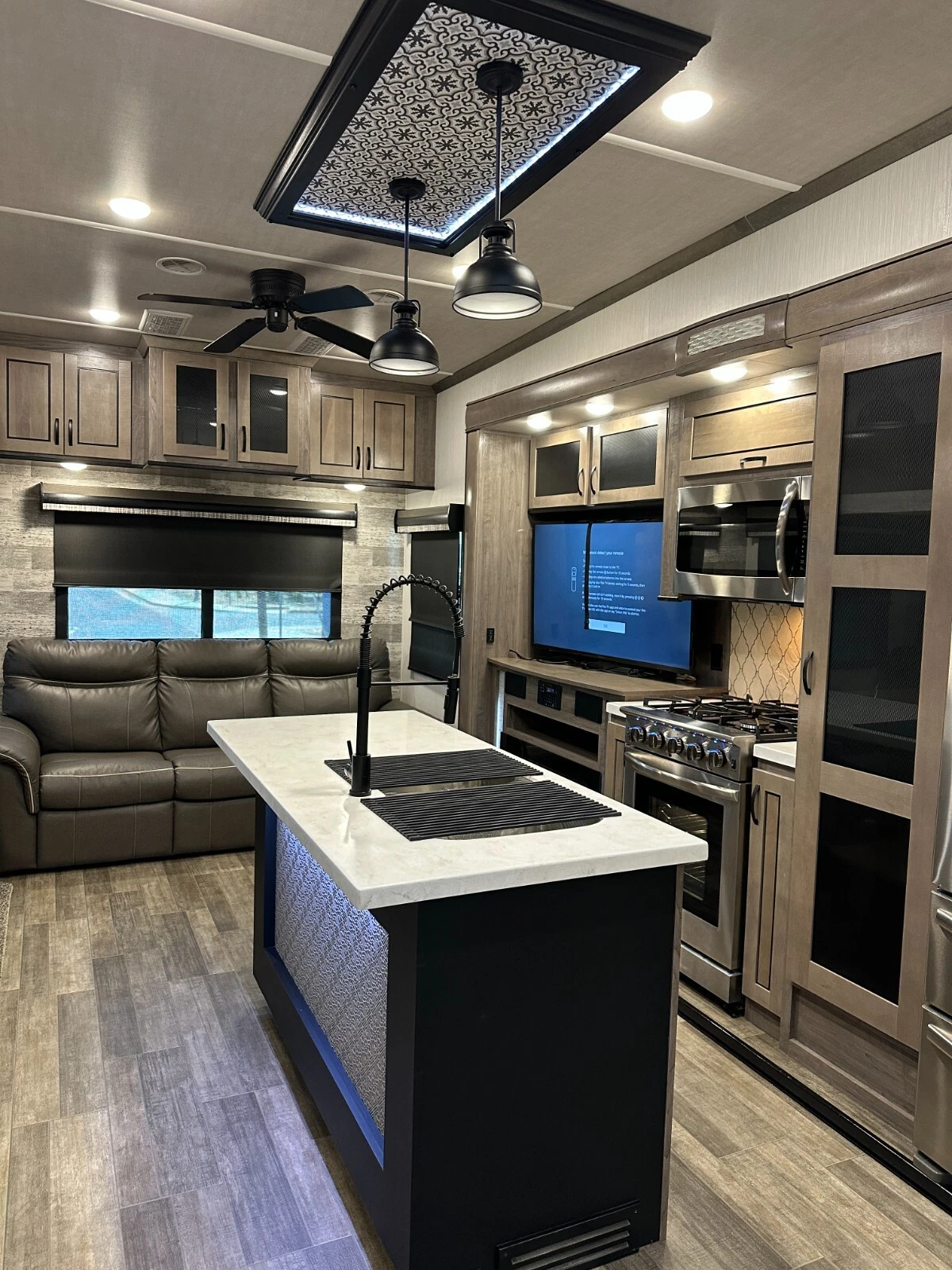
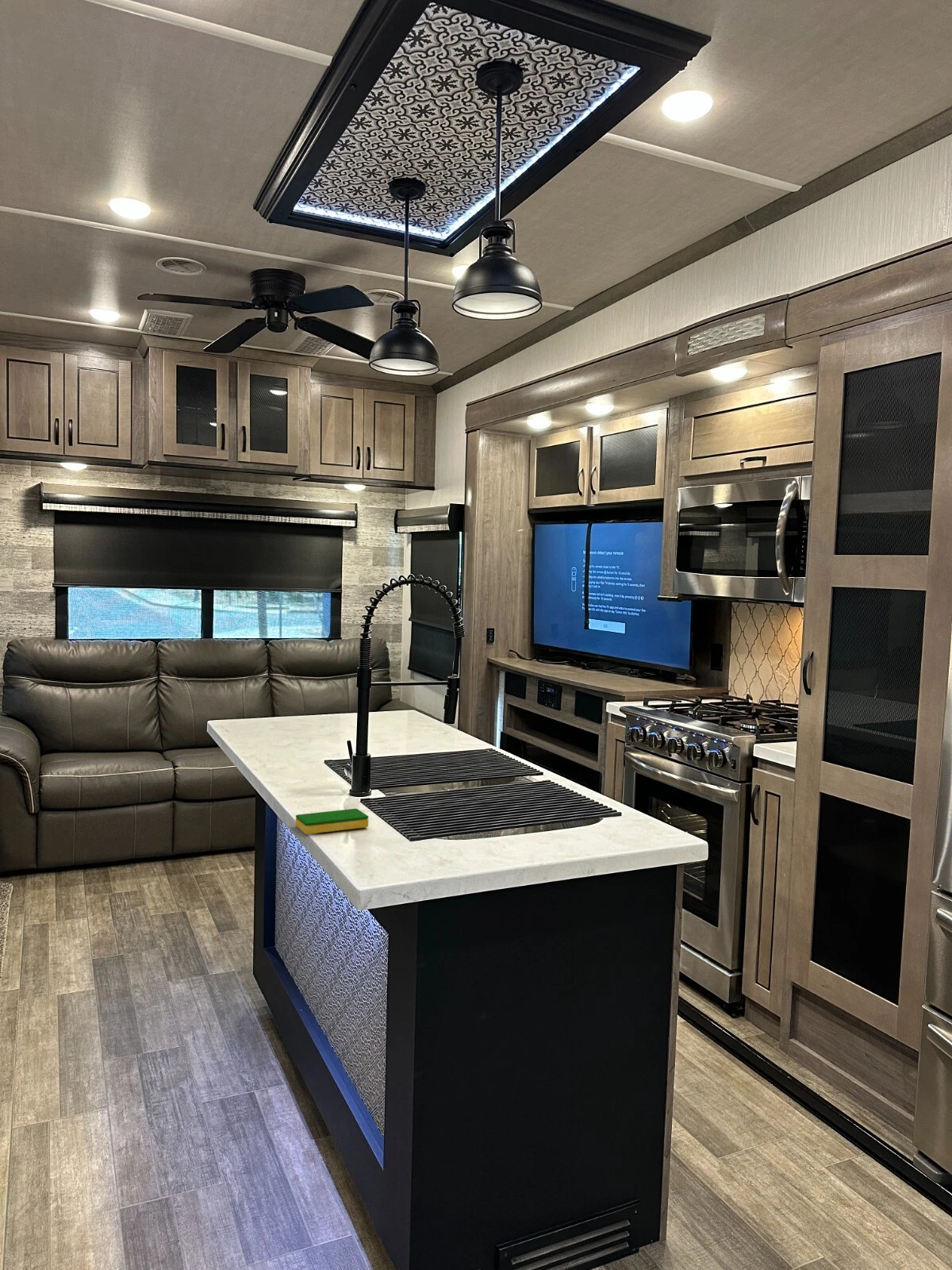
+ dish sponge [295,808,370,835]
